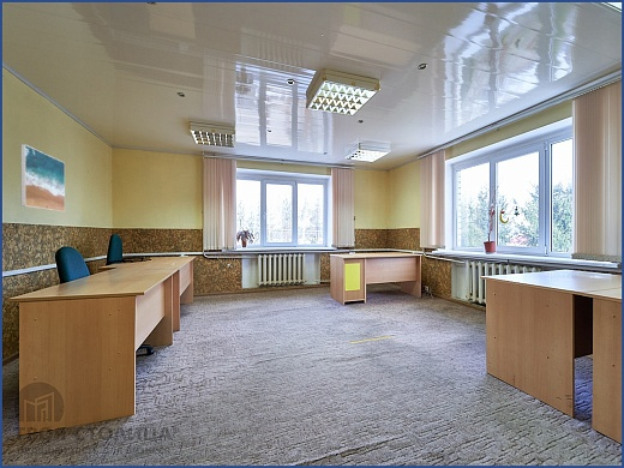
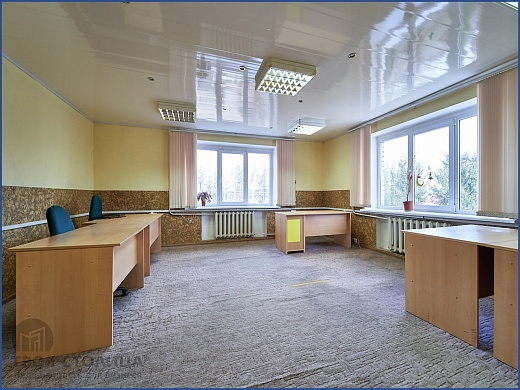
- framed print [19,143,66,212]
